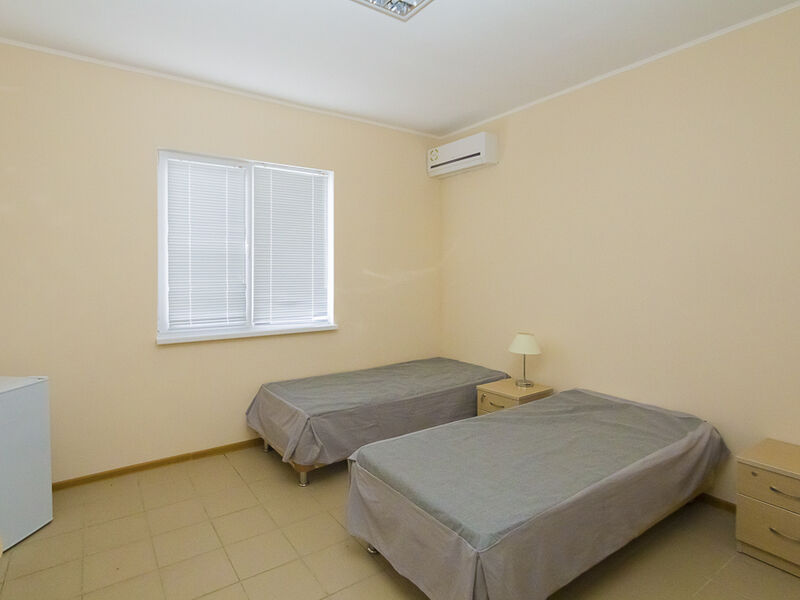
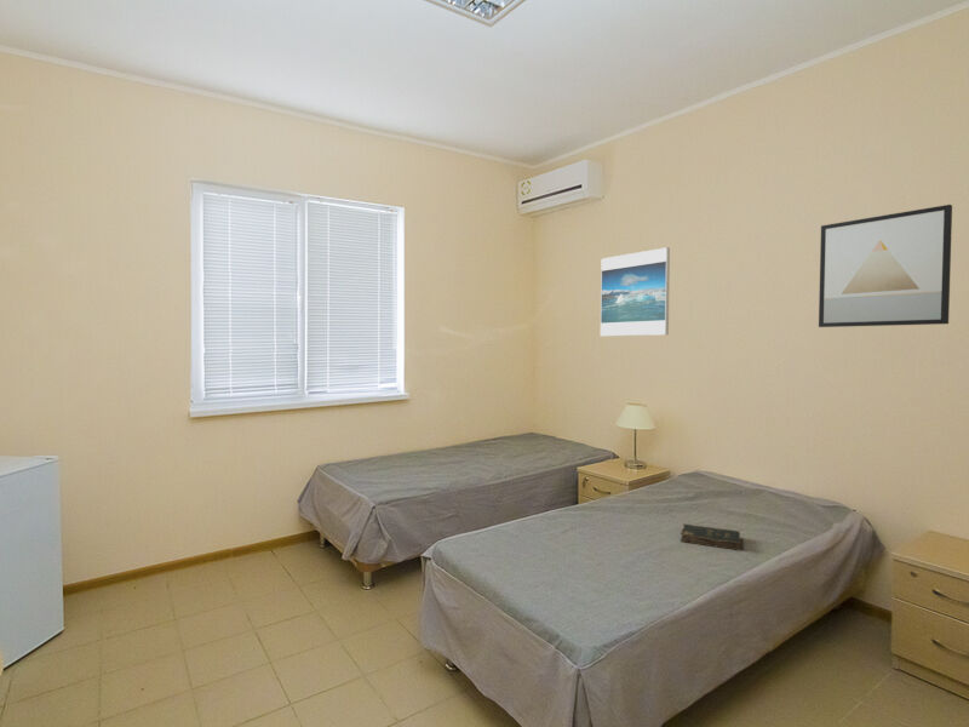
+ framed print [600,246,671,337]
+ bible [680,522,741,551]
+ wall art [818,204,953,328]
